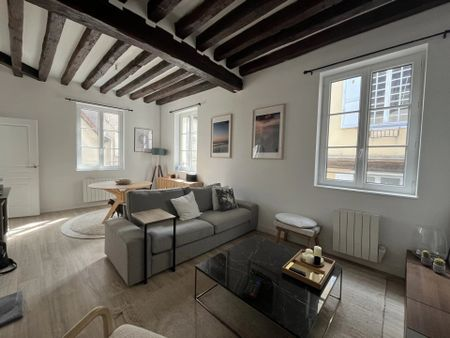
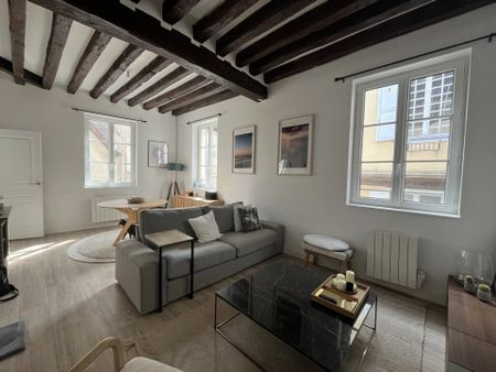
- remote control [241,276,263,301]
